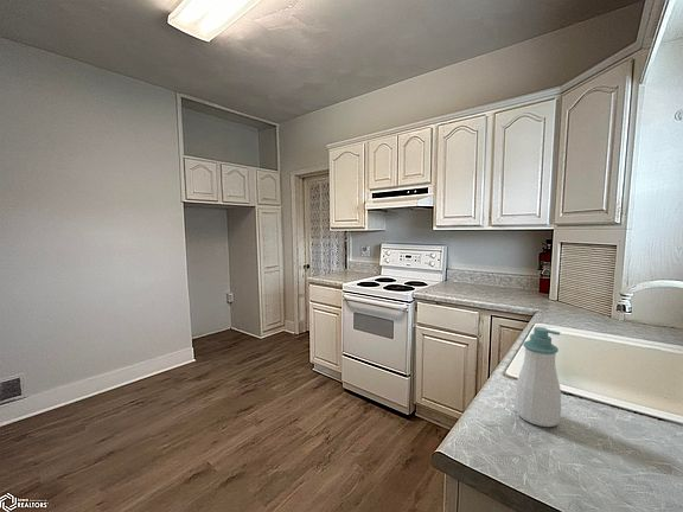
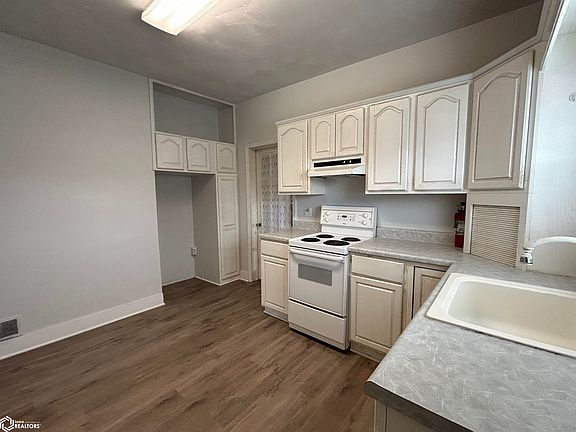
- soap bottle [513,326,562,428]
